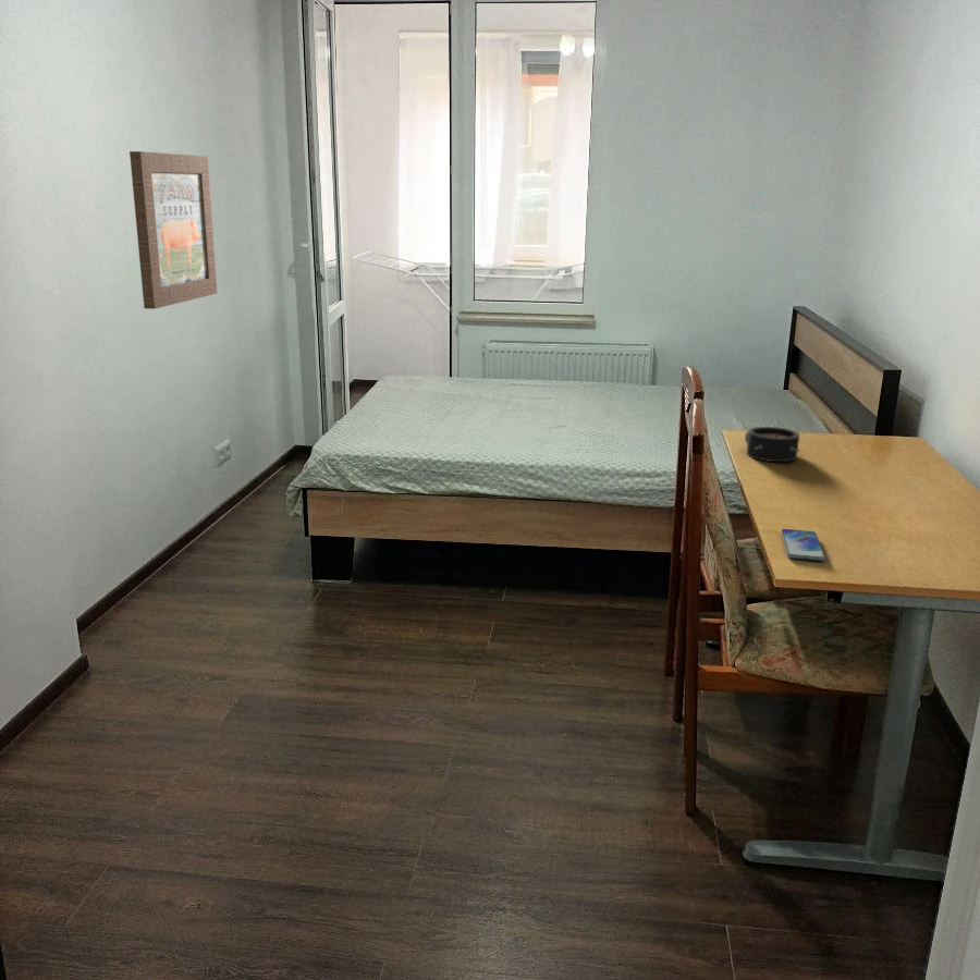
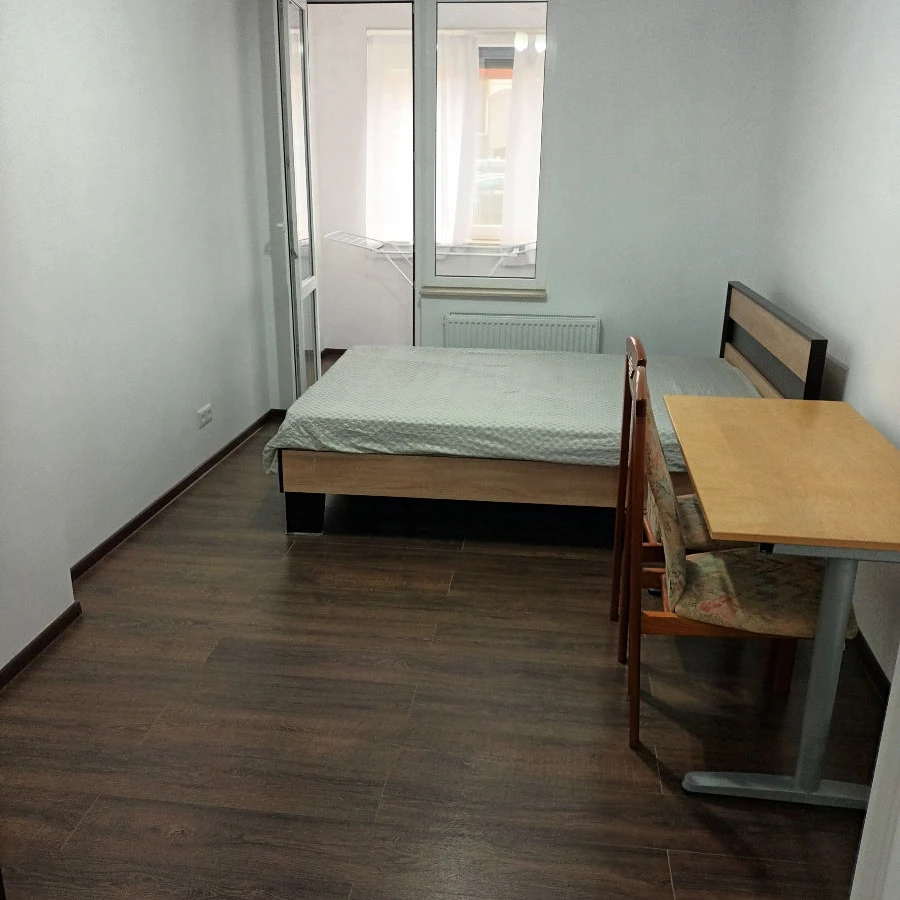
- wall art [128,150,218,310]
- smartphone [780,528,826,562]
- alarm clock [744,426,800,463]
